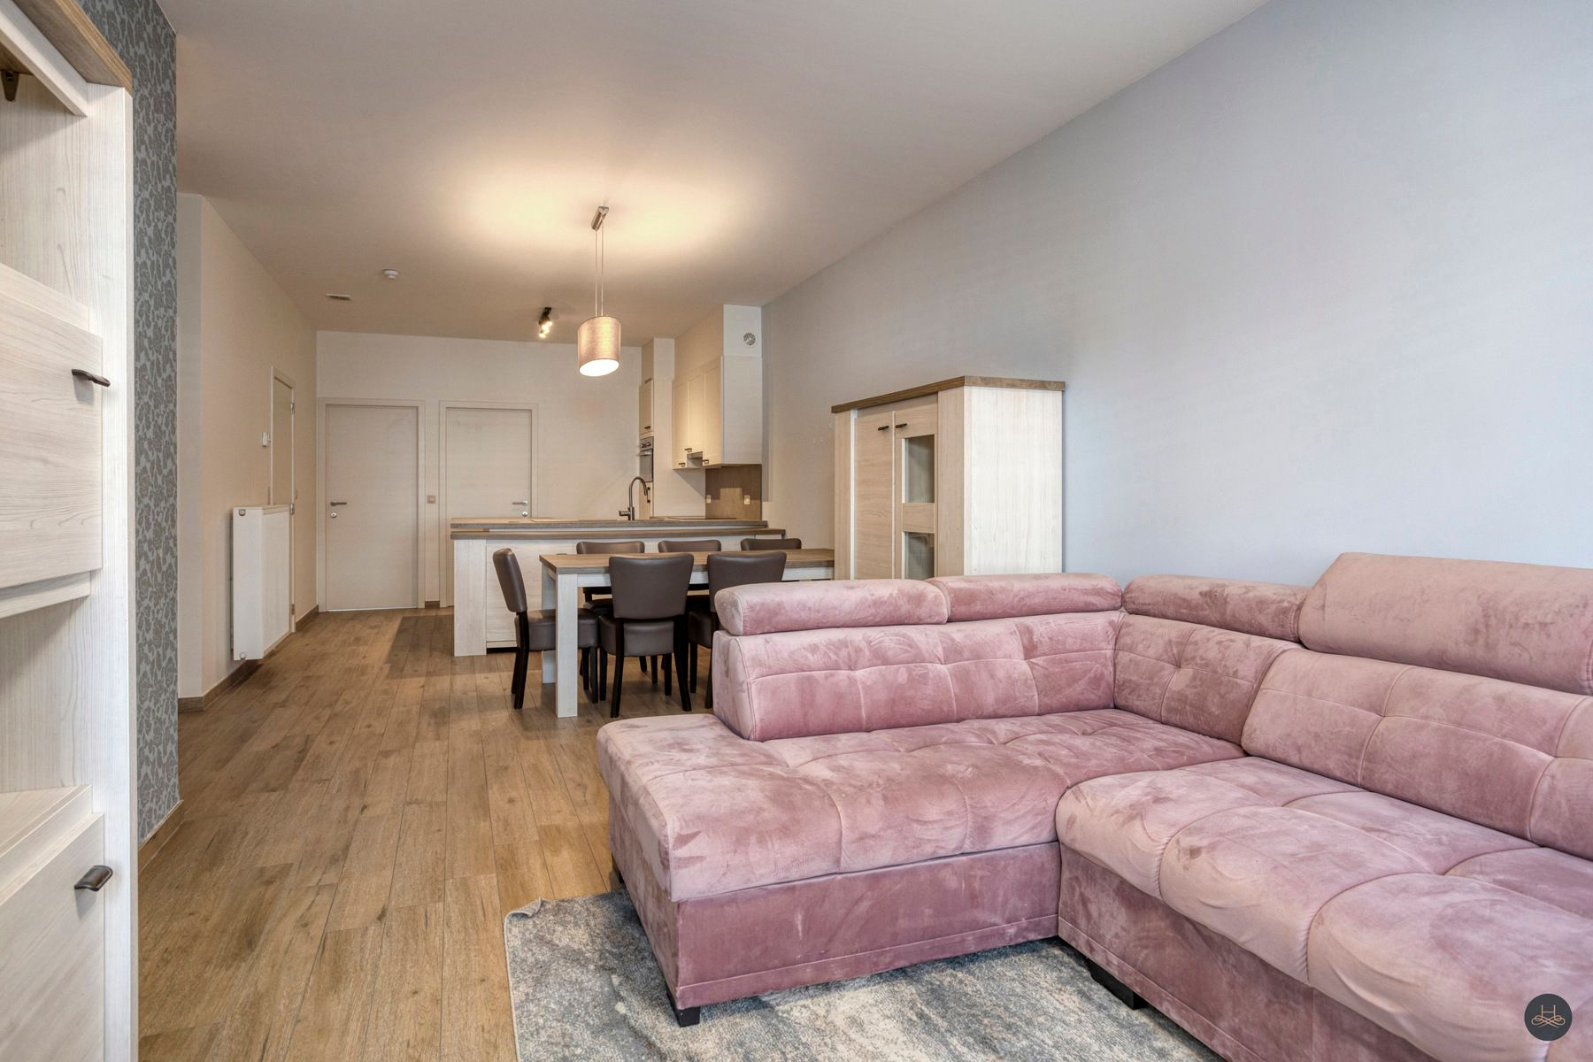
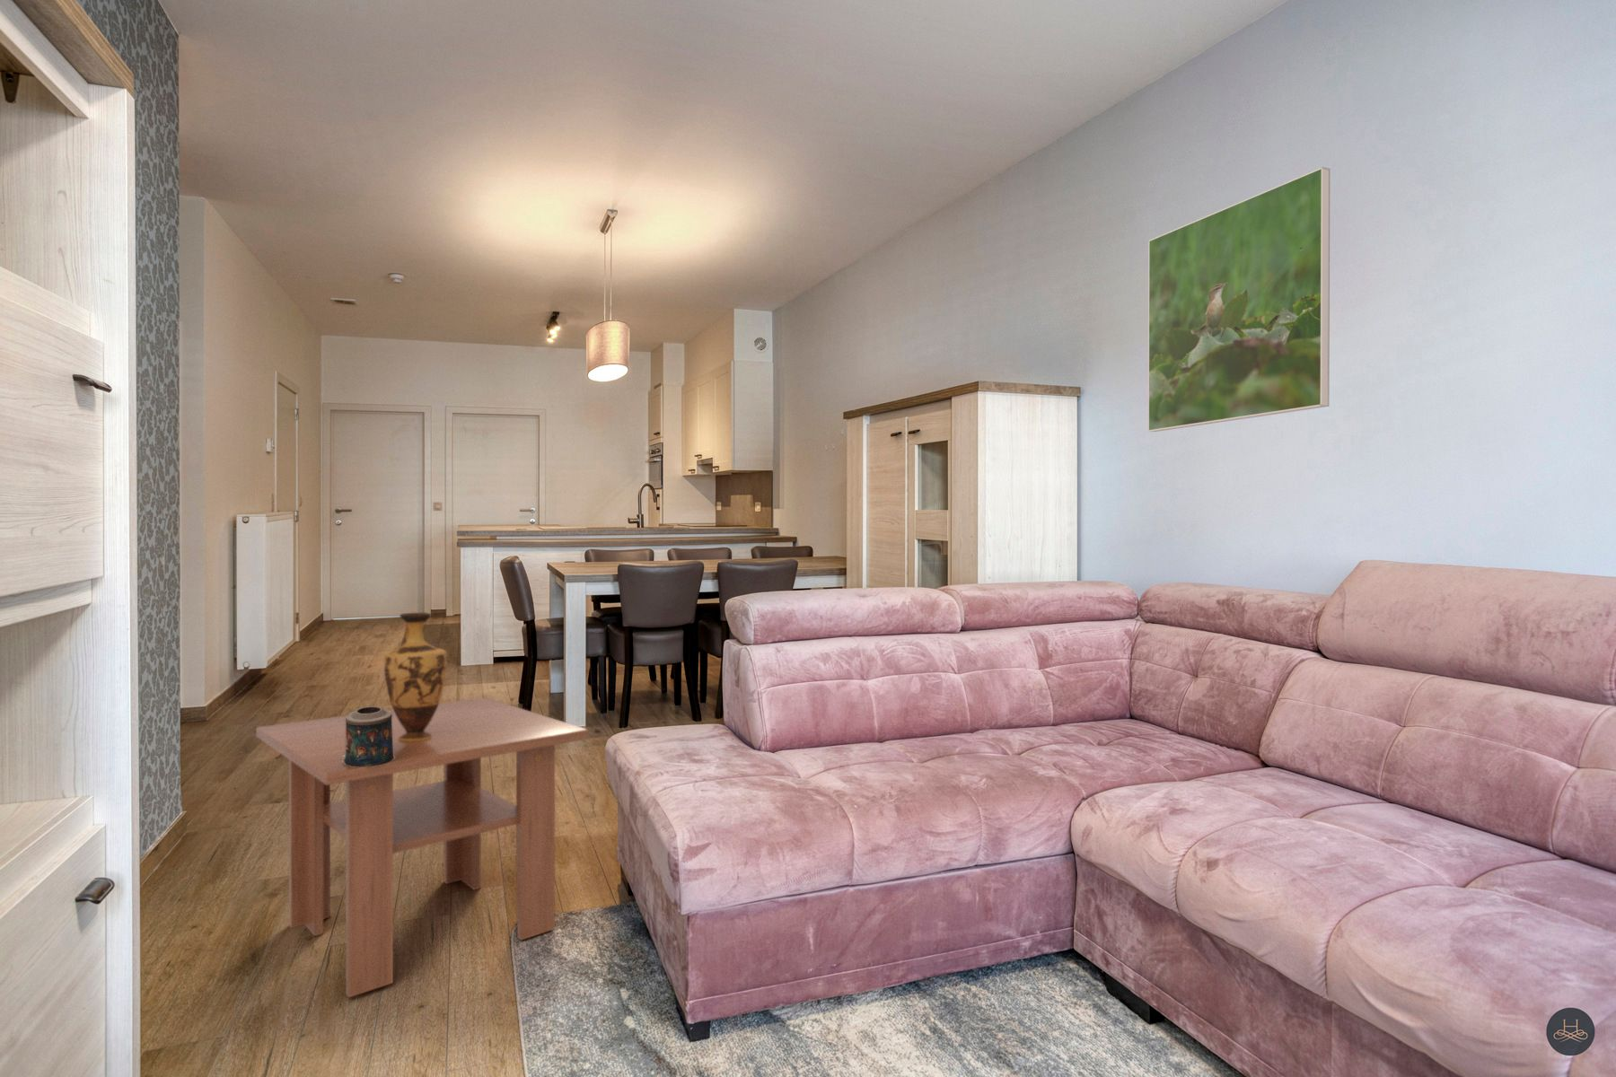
+ vase [384,611,447,742]
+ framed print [1147,166,1331,433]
+ candle [341,706,396,767]
+ coffee table [255,696,589,998]
